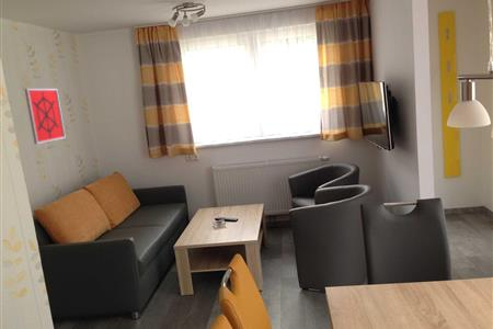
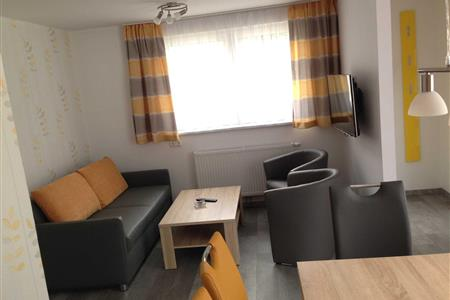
- wall art [23,88,67,145]
